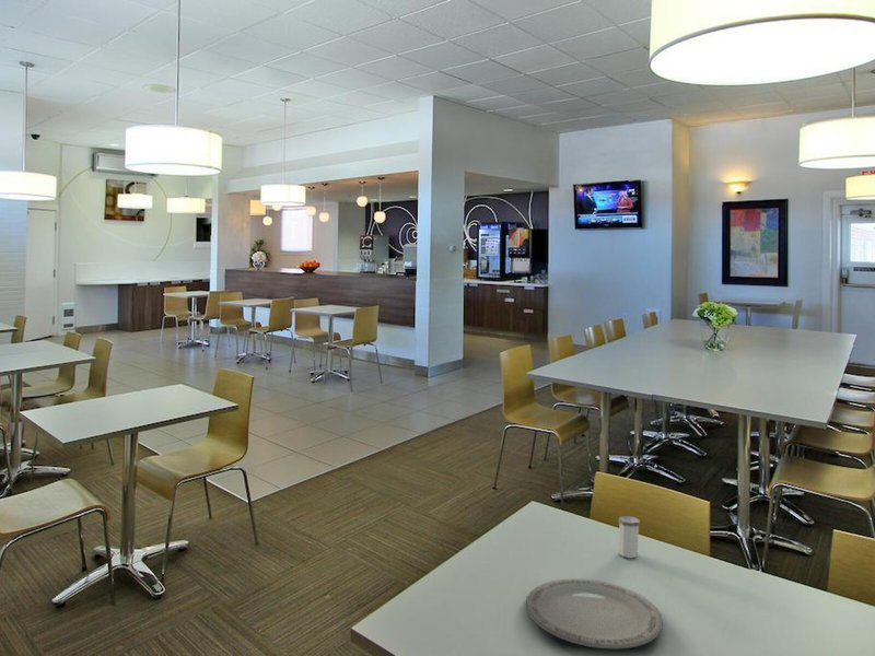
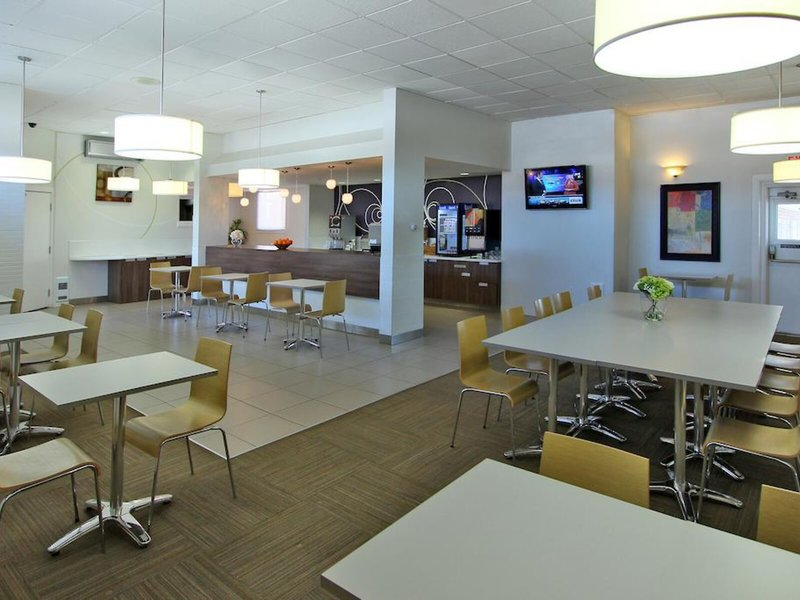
- plate [525,577,664,651]
- salt shaker [618,515,641,559]
